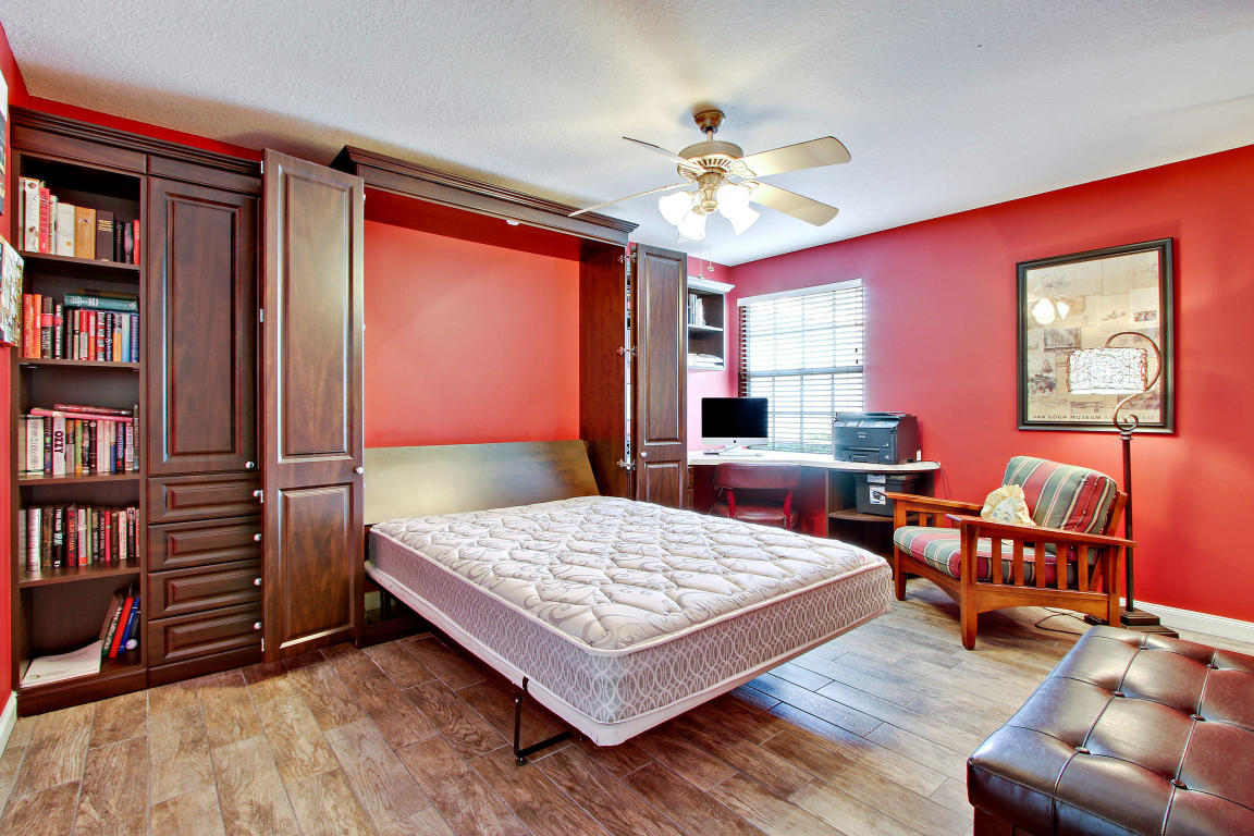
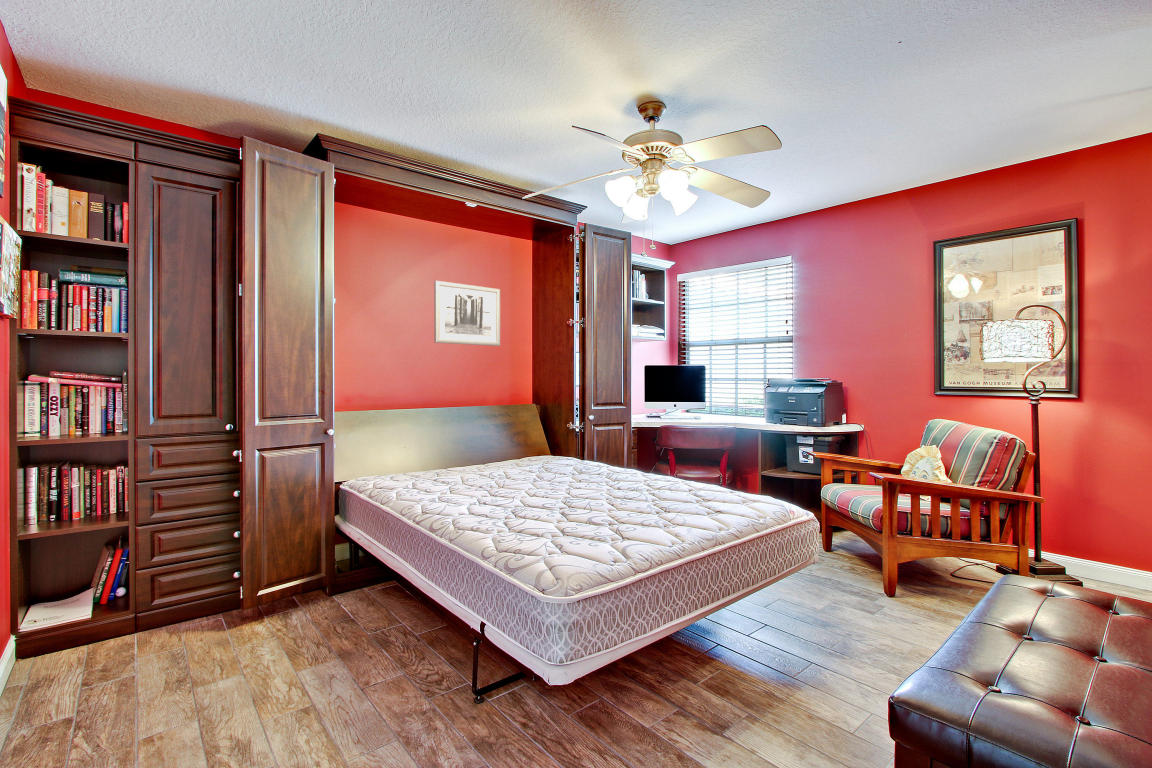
+ wall art [433,280,501,347]
